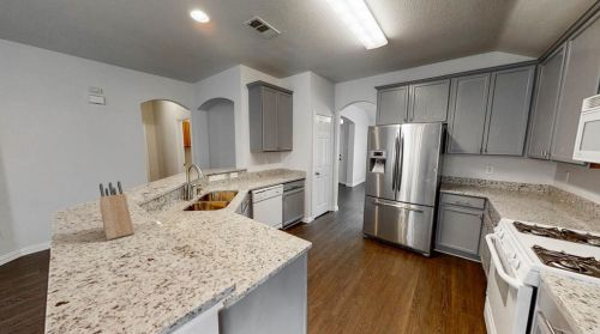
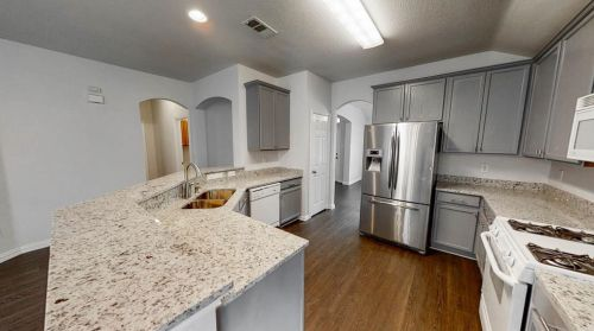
- knife block [98,180,136,242]
